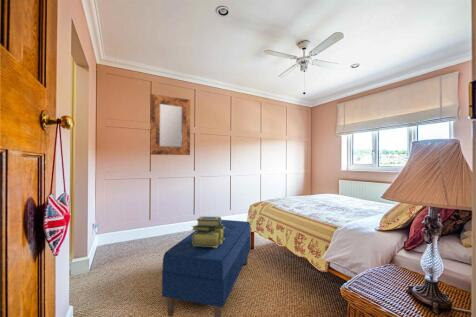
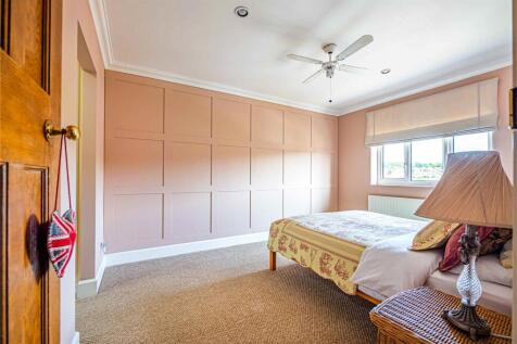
- bench [161,219,252,317]
- stack of books [190,215,225,248]
- home mirror [149,93,191,156]
